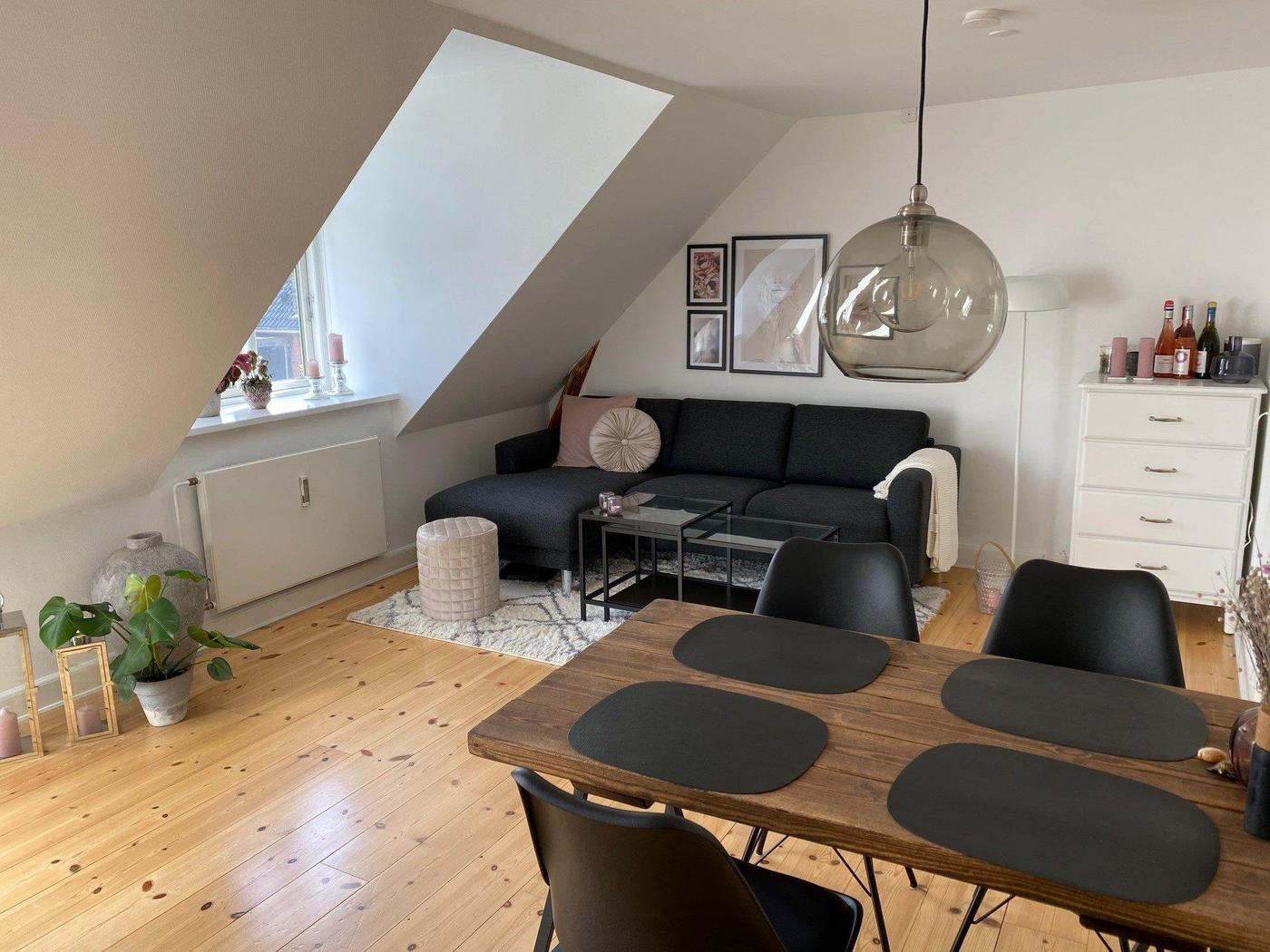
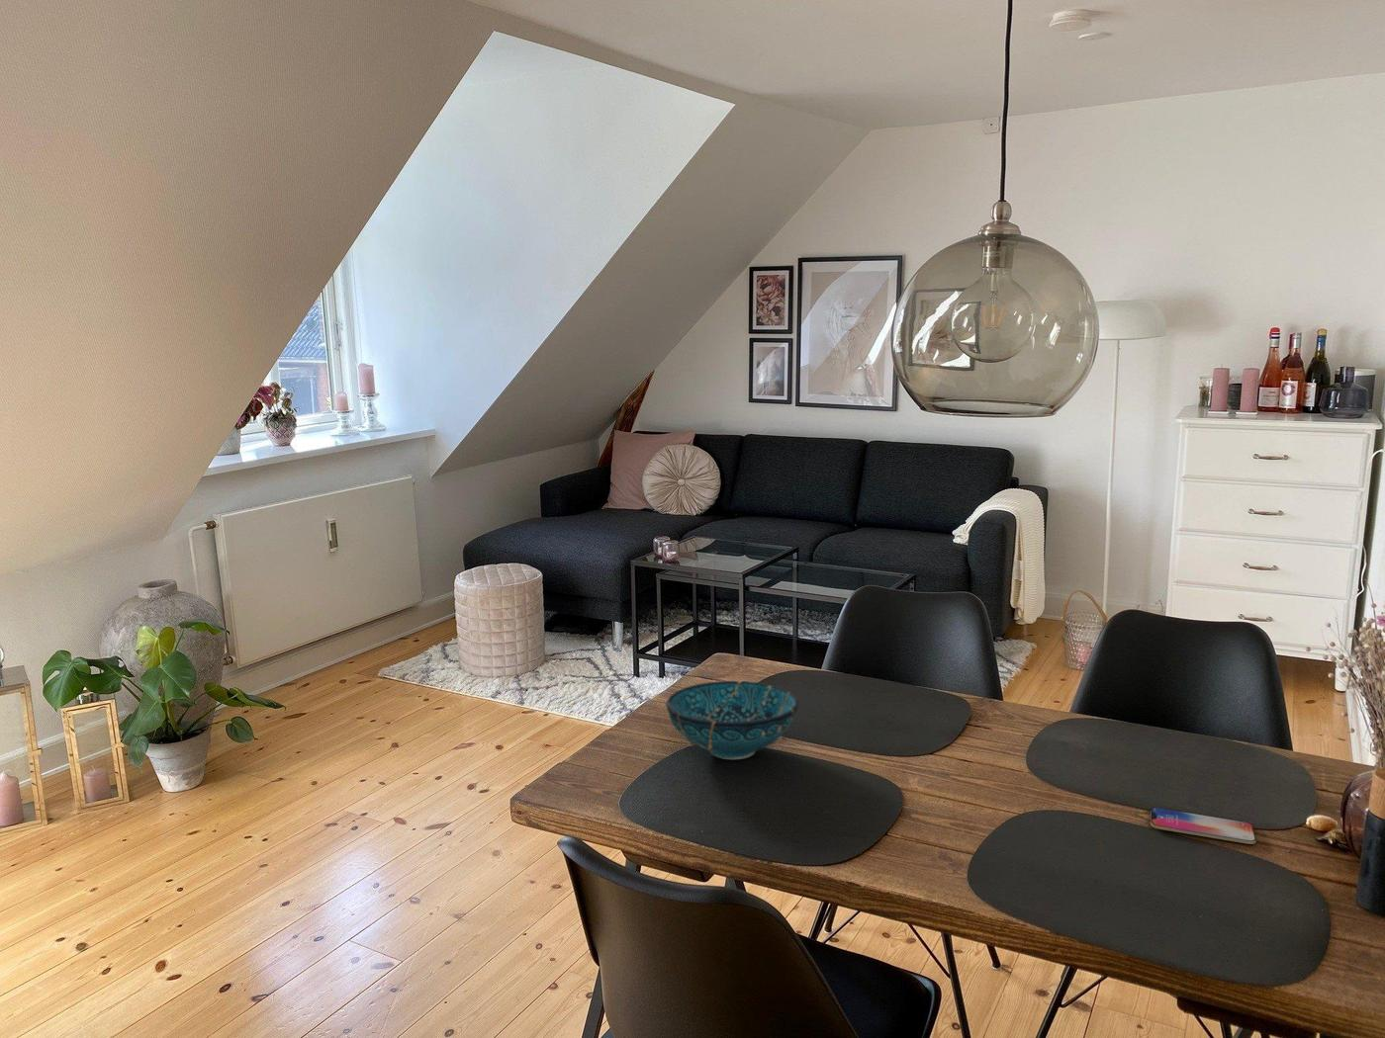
+ decorative bowl [665,680,799,760]
+ smartphone [1149,807,1257,845]
